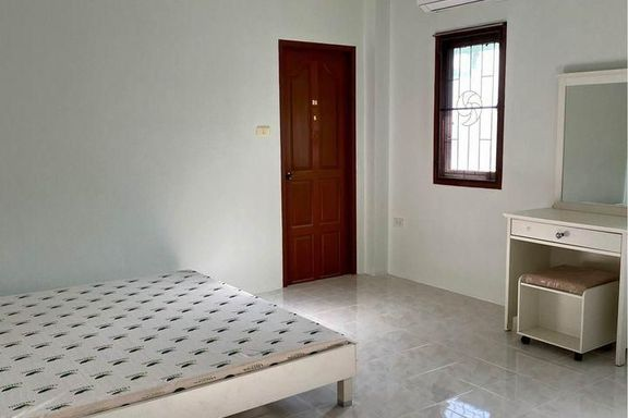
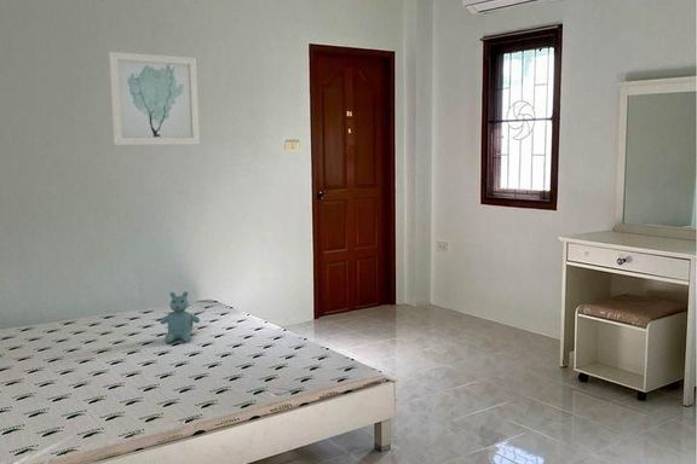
+ wall art [108,51,201,146]
+ stuffed bear [159,290,201,344]
